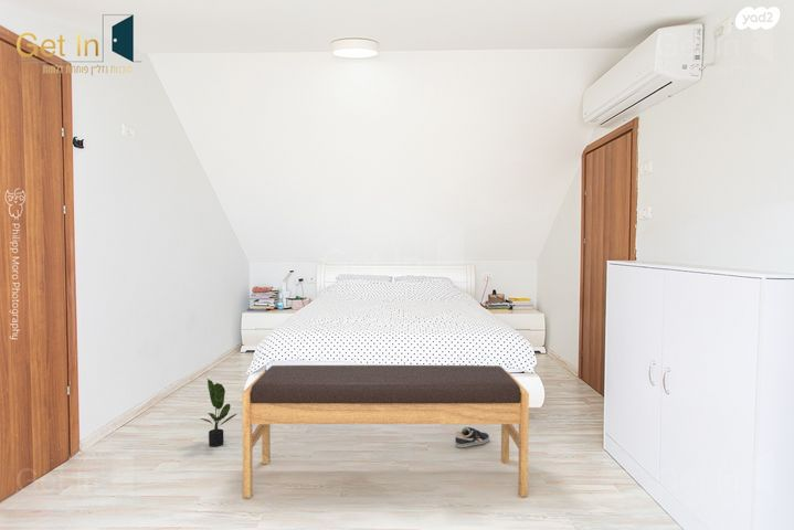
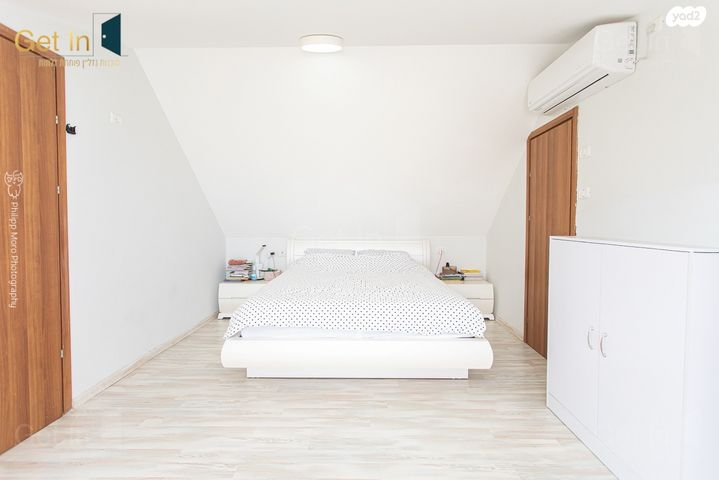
- sneaker [454,426,490,448]
- bench [241,364,530,499]
- potted plant [200,378,237,447]
